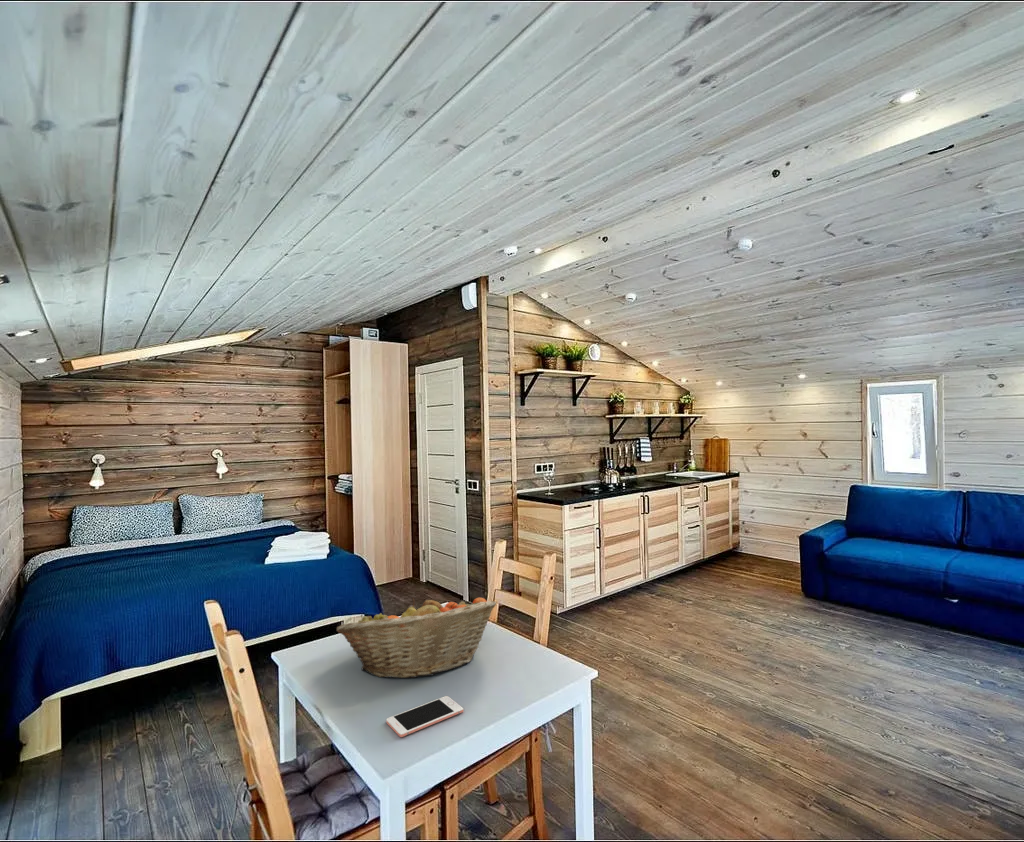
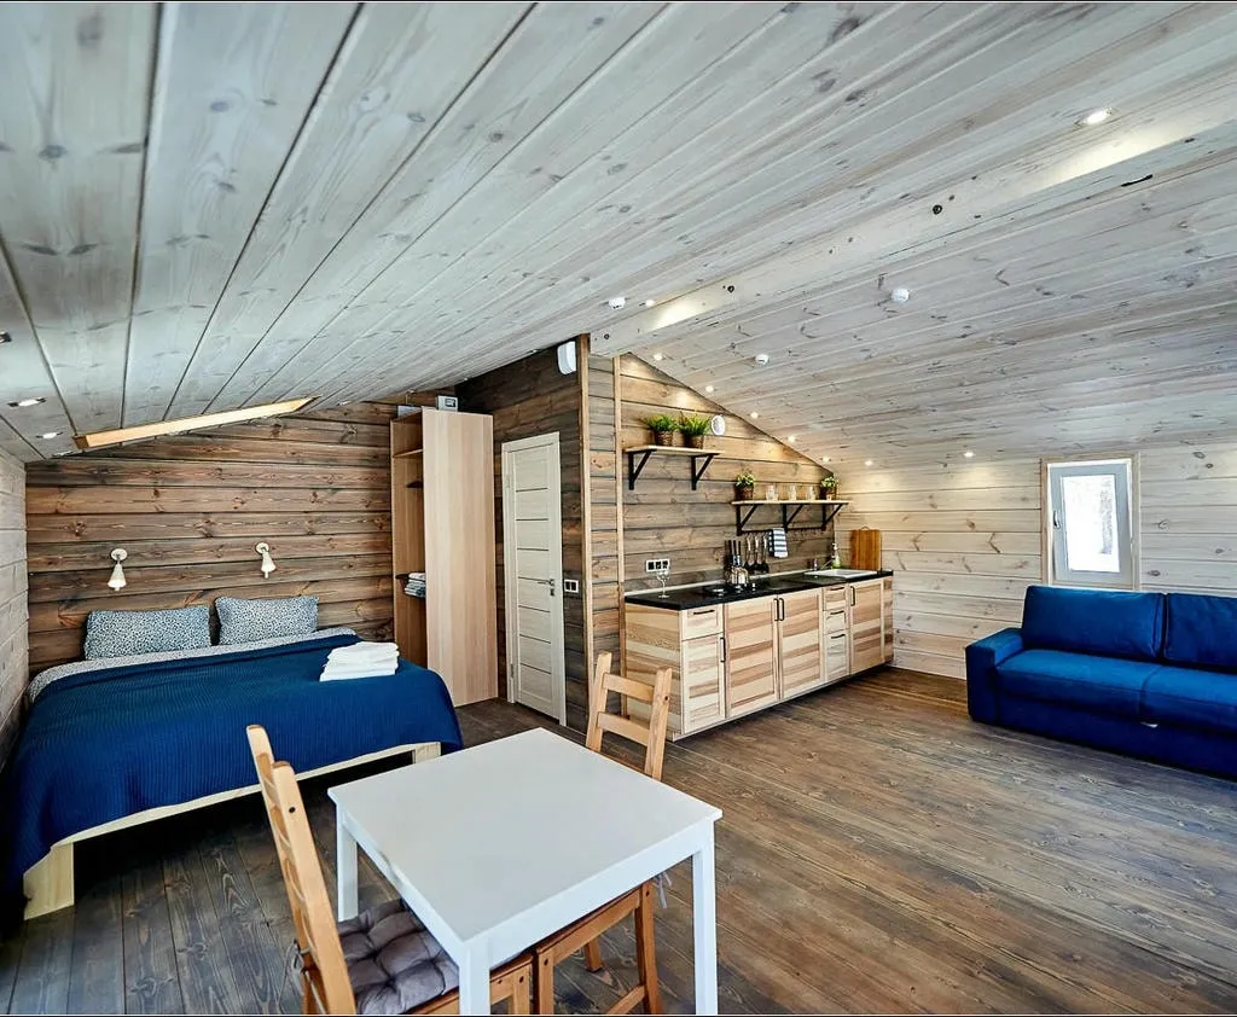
- fruit basket [336,597,497,679]
- cell phone [385,695,464,738]
